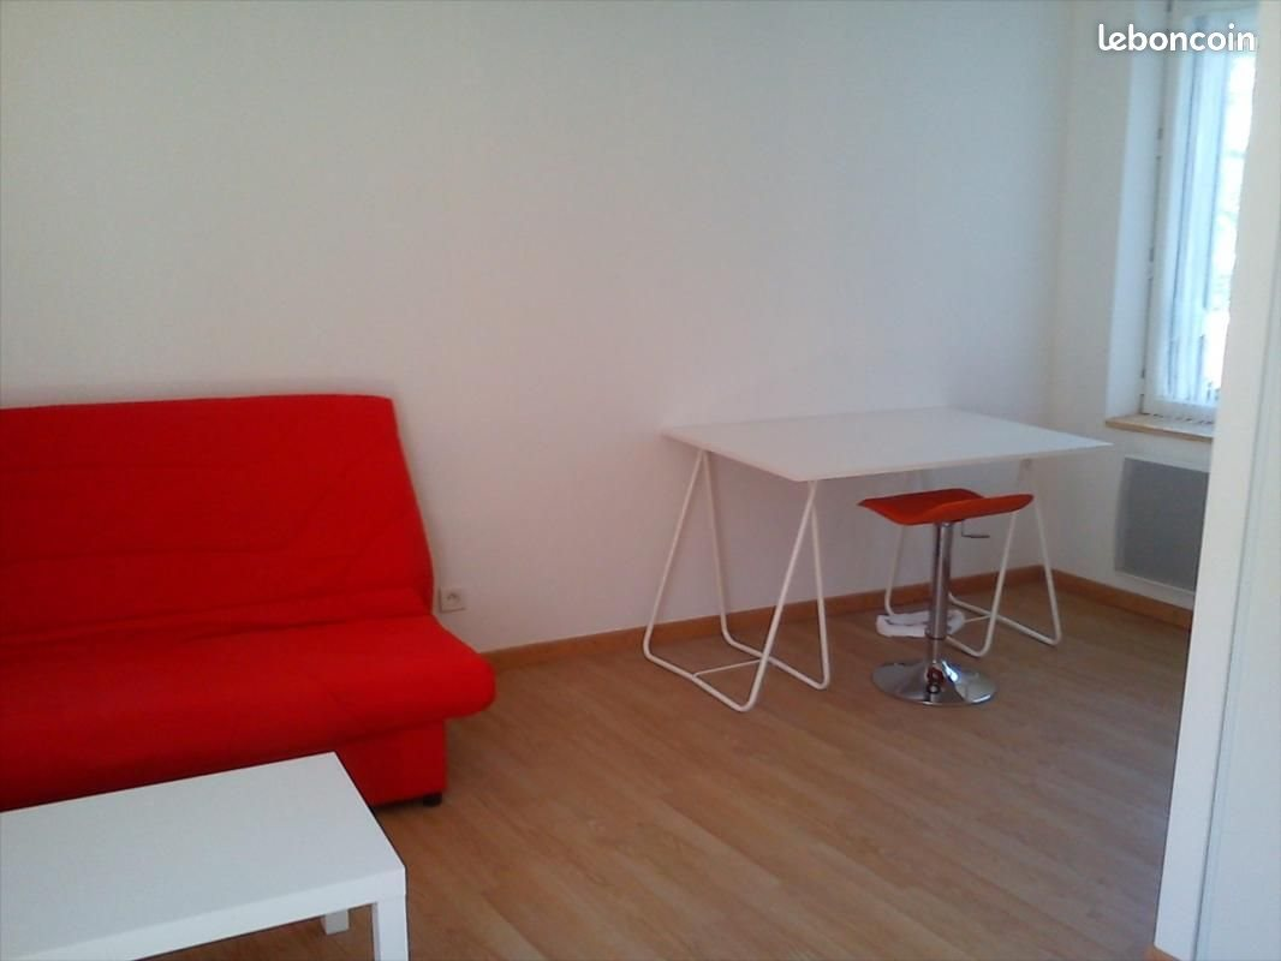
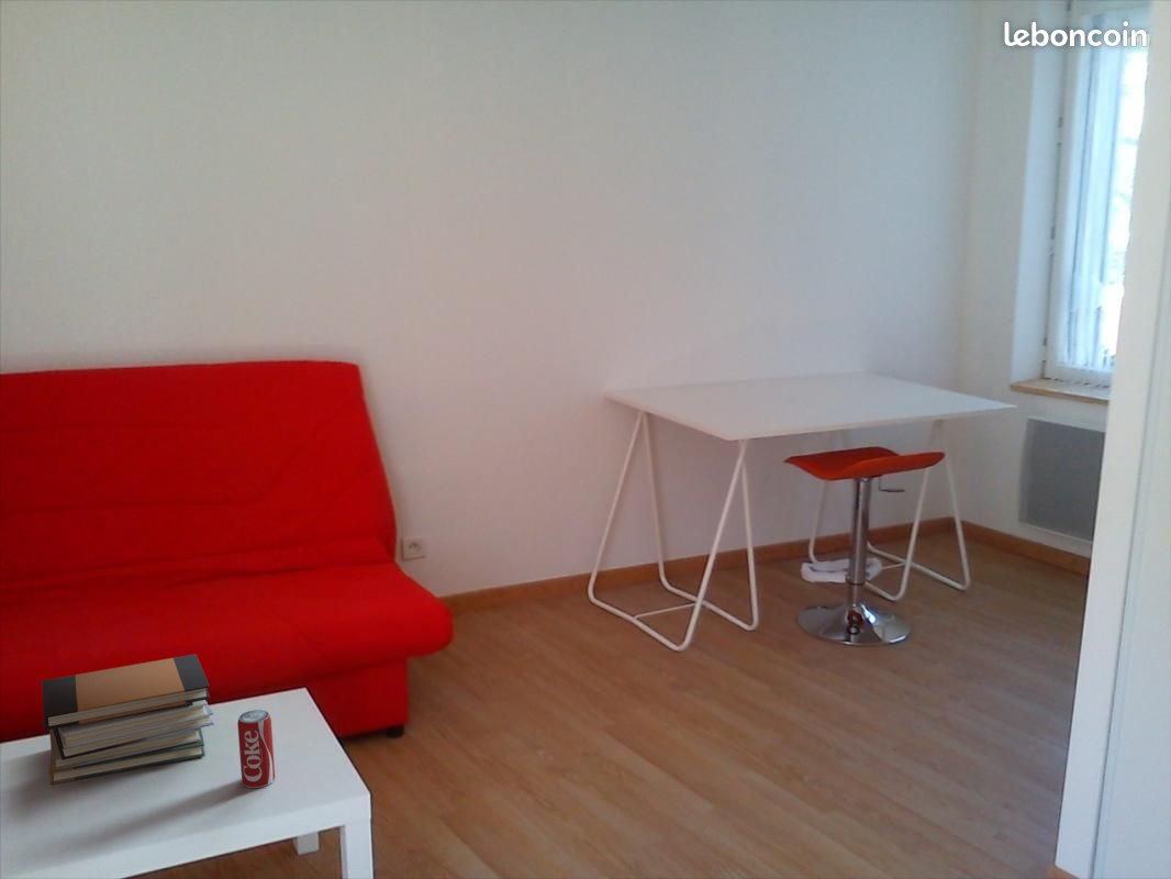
+ beverage can [236,709,276,789]
+ book stack [41,653,215,786]
